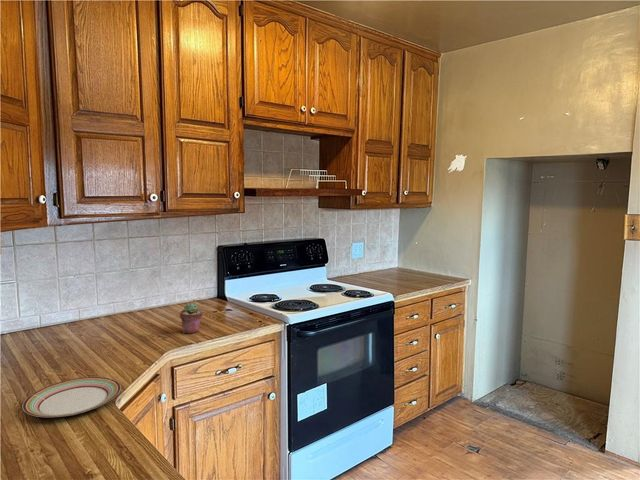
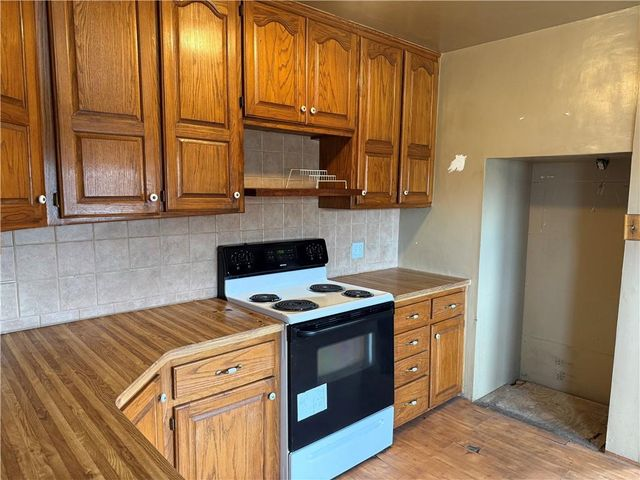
- plate [22,376,122,418]
- potted succulent [179,302,204,334]
